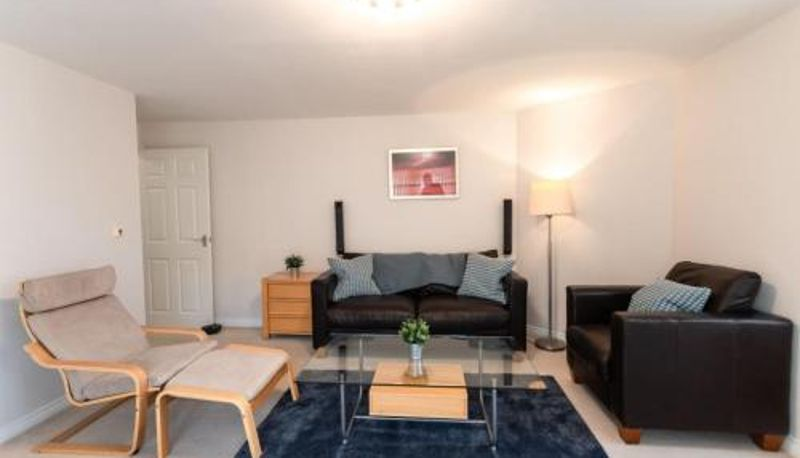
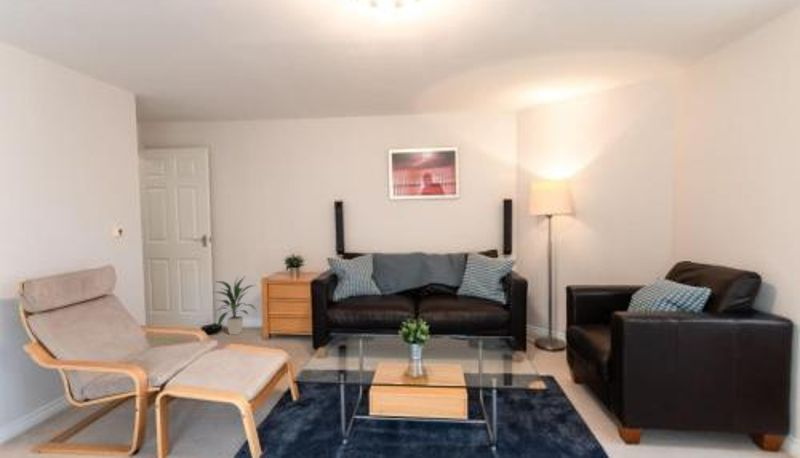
+ indoor plant [212,276,258,336]
